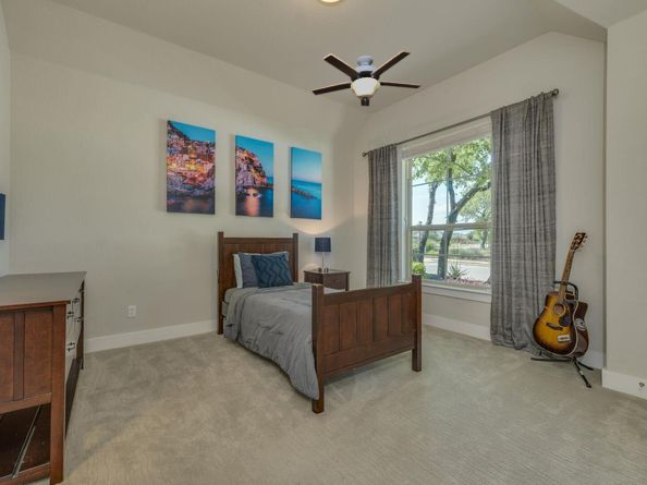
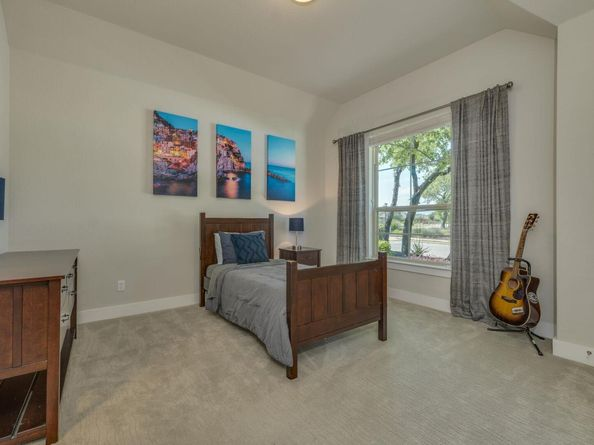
- ceiling fan [310,50,423,120]
